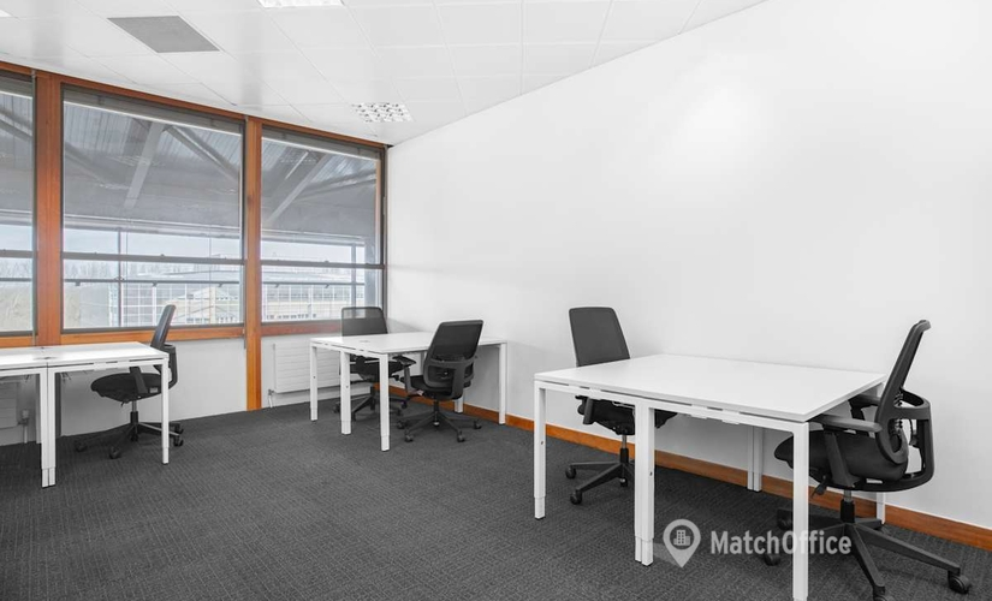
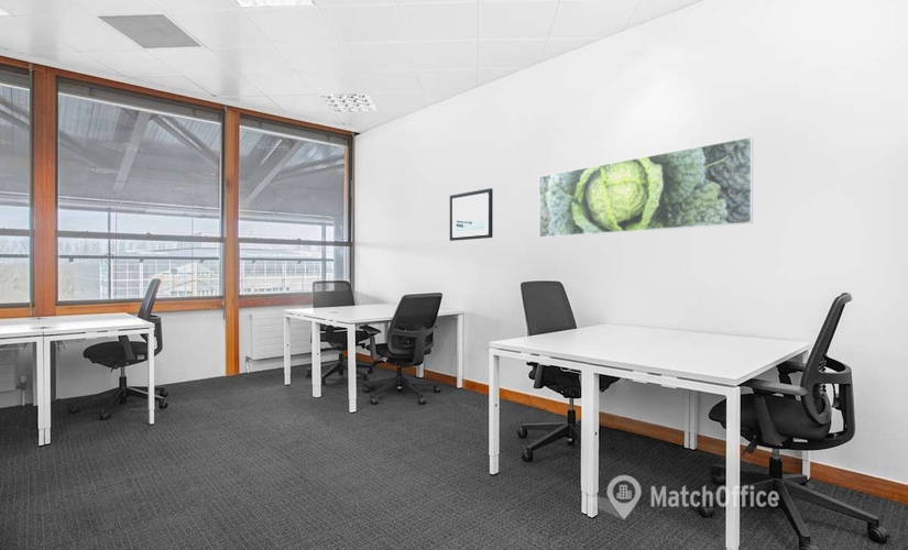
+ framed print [538,135,754,239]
+ wall art [449,187,494,242]
